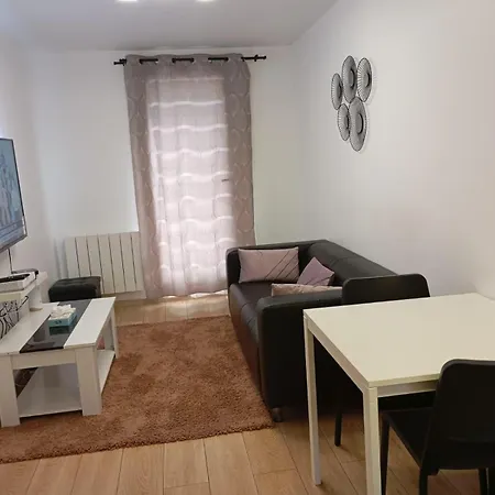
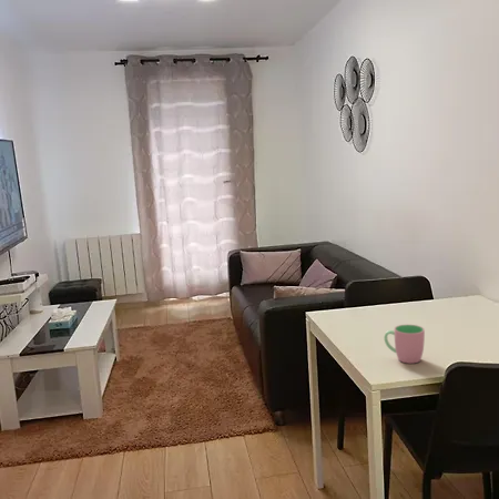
+ cup [384,324,426,365]
